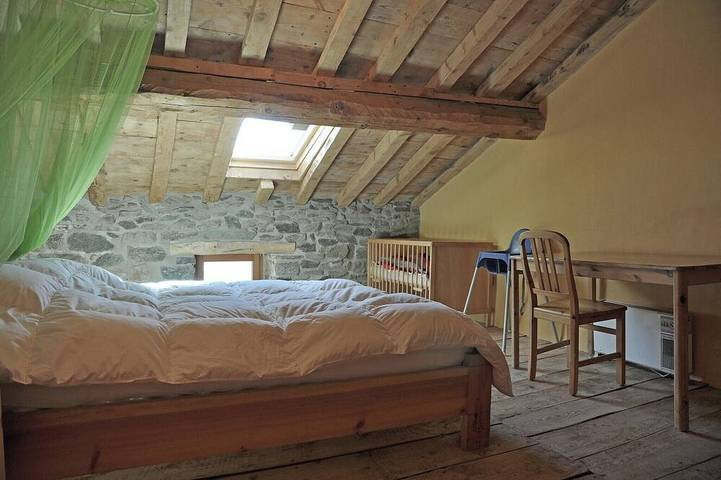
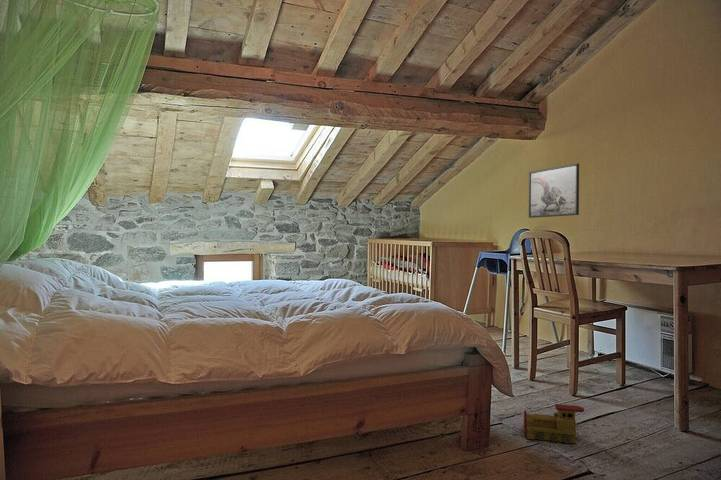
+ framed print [528,163,580,219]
+ toy train [523,403,585,444]
